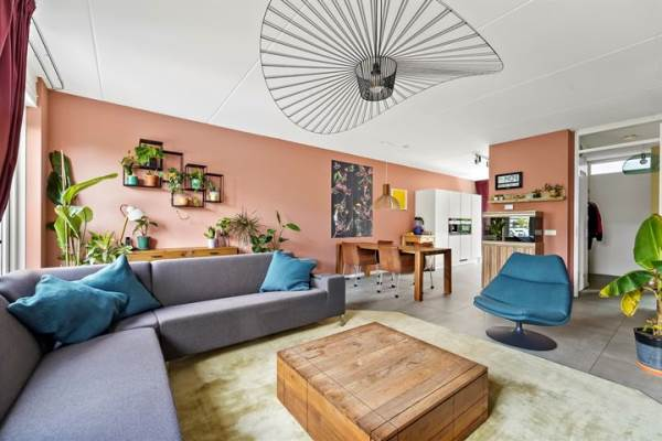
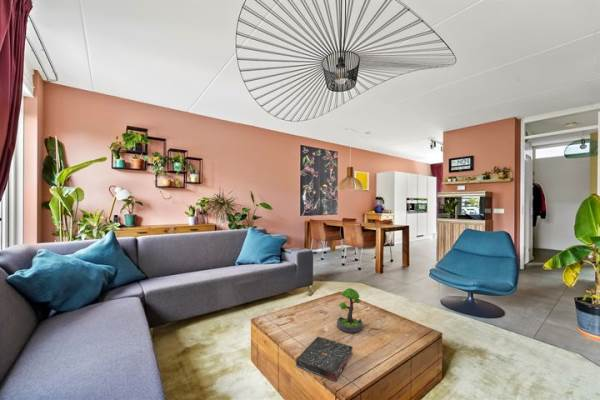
+ book [295,336,354,383]
+ plant [336,287,363,334]
